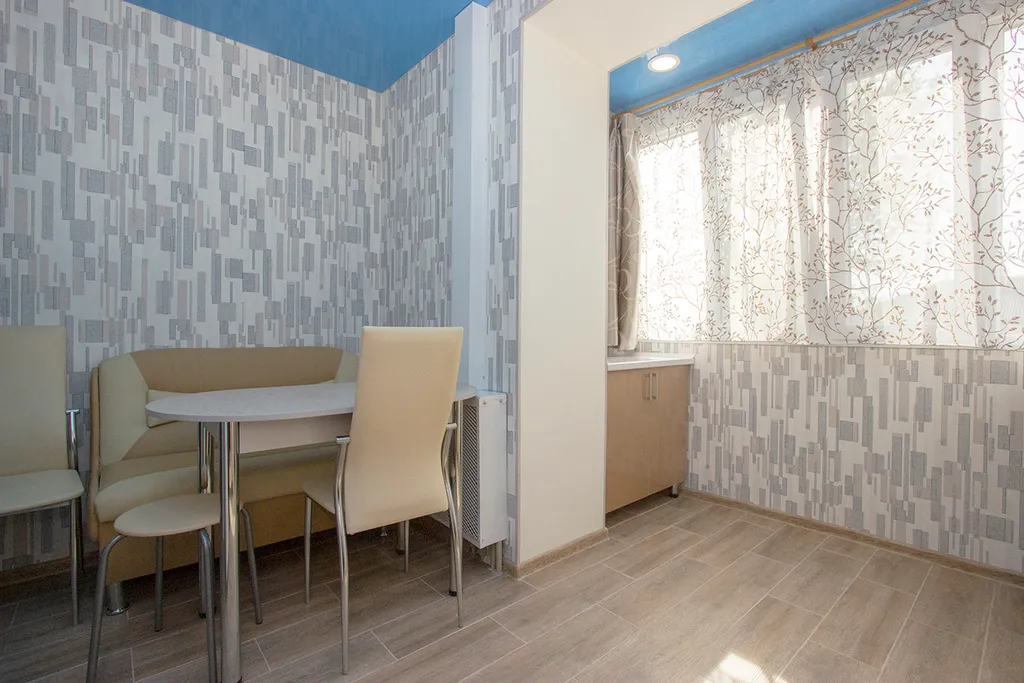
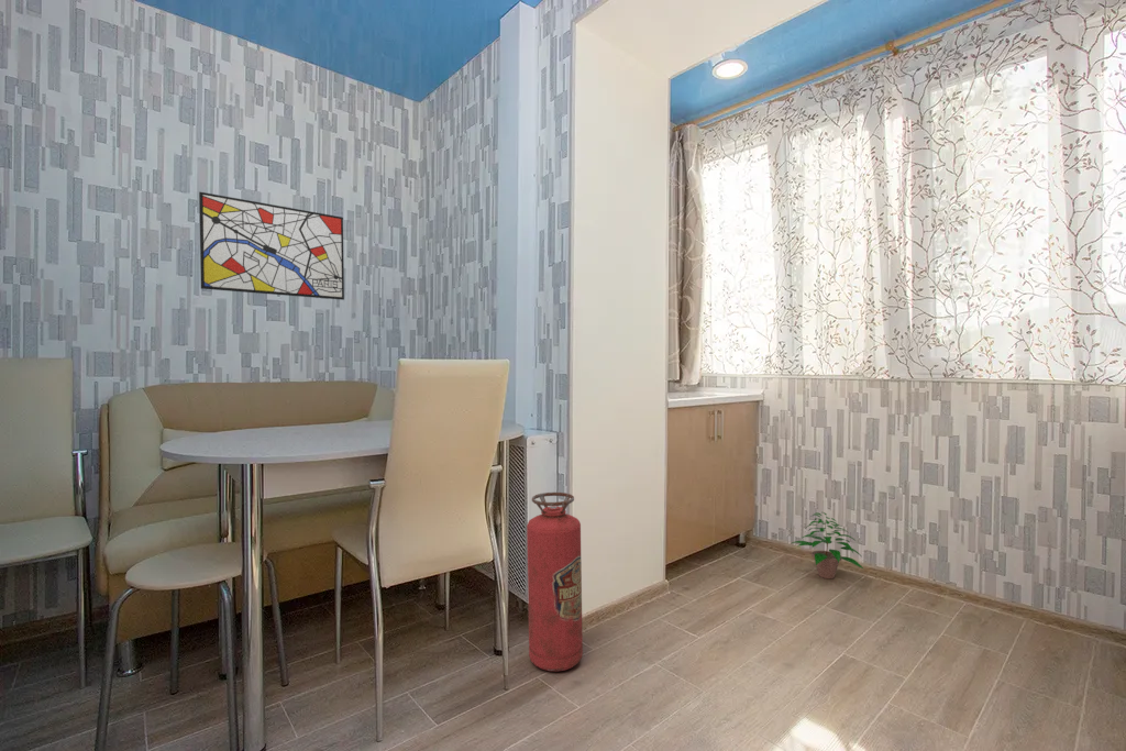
+ wall art [198,191,345,301]
+ potted plant [791,511,864,579]
+ fire extinguisher [526,492,584,673]
